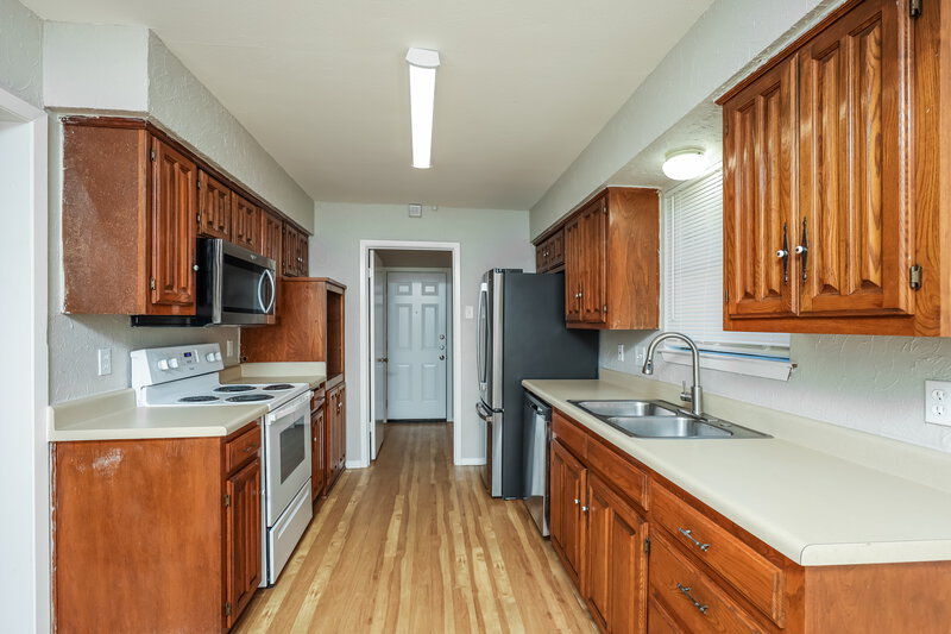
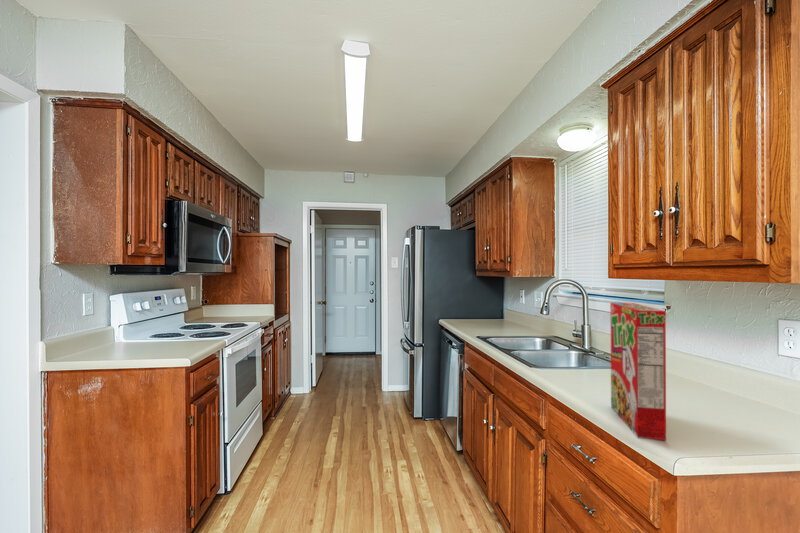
+ cereal box [610,302,667,441]
